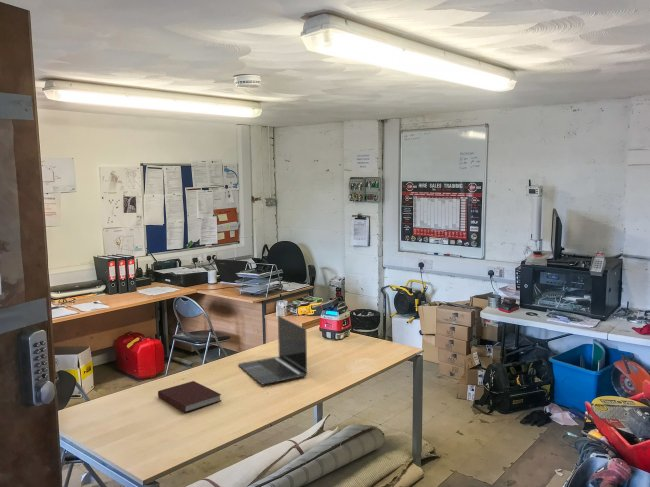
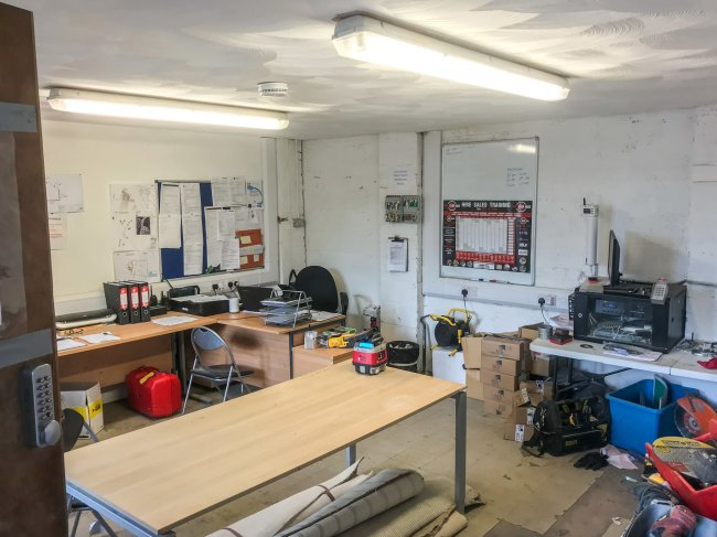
- notebook [157,380,222,413]
- laptop [237,315,308,385]
